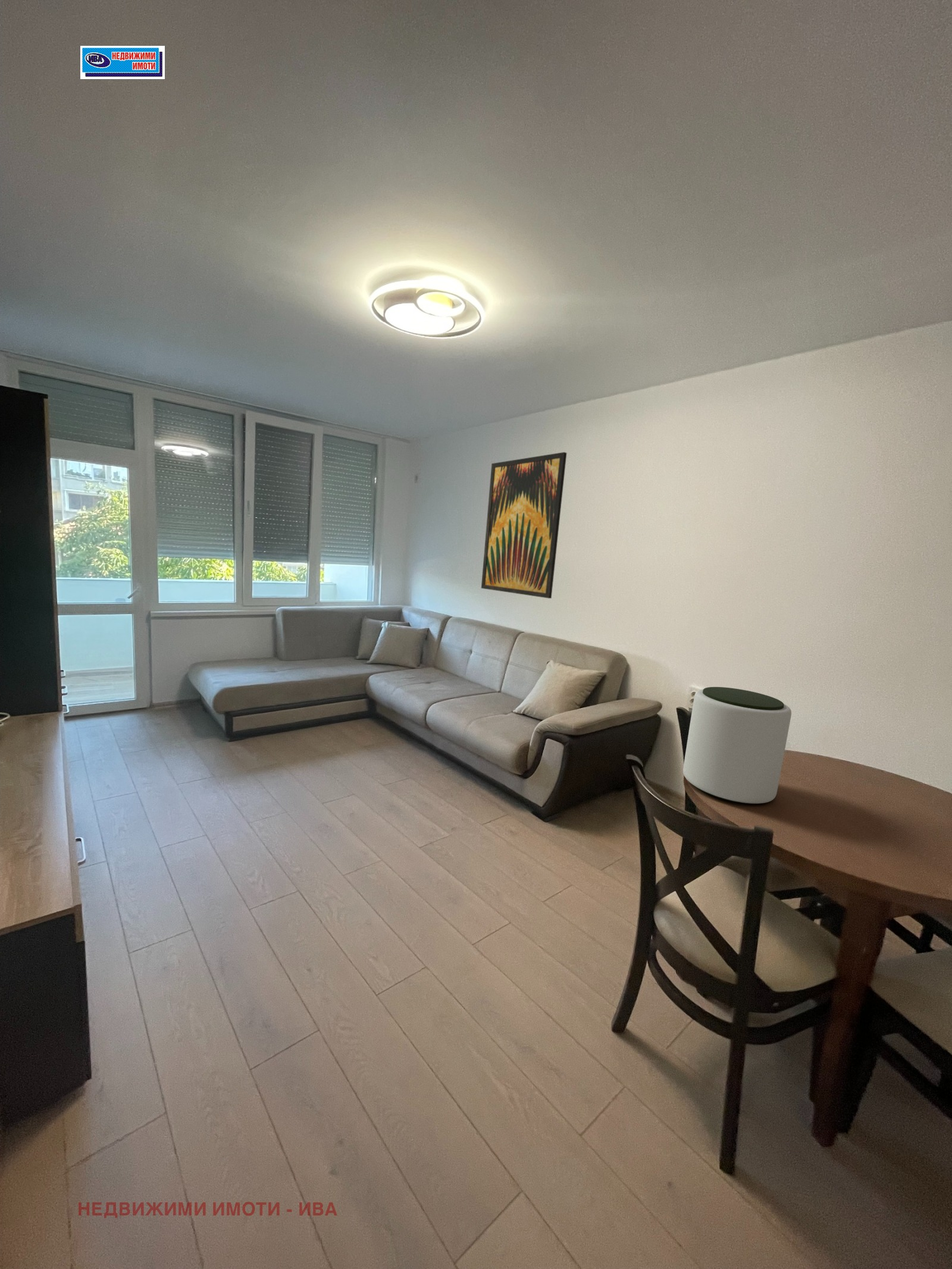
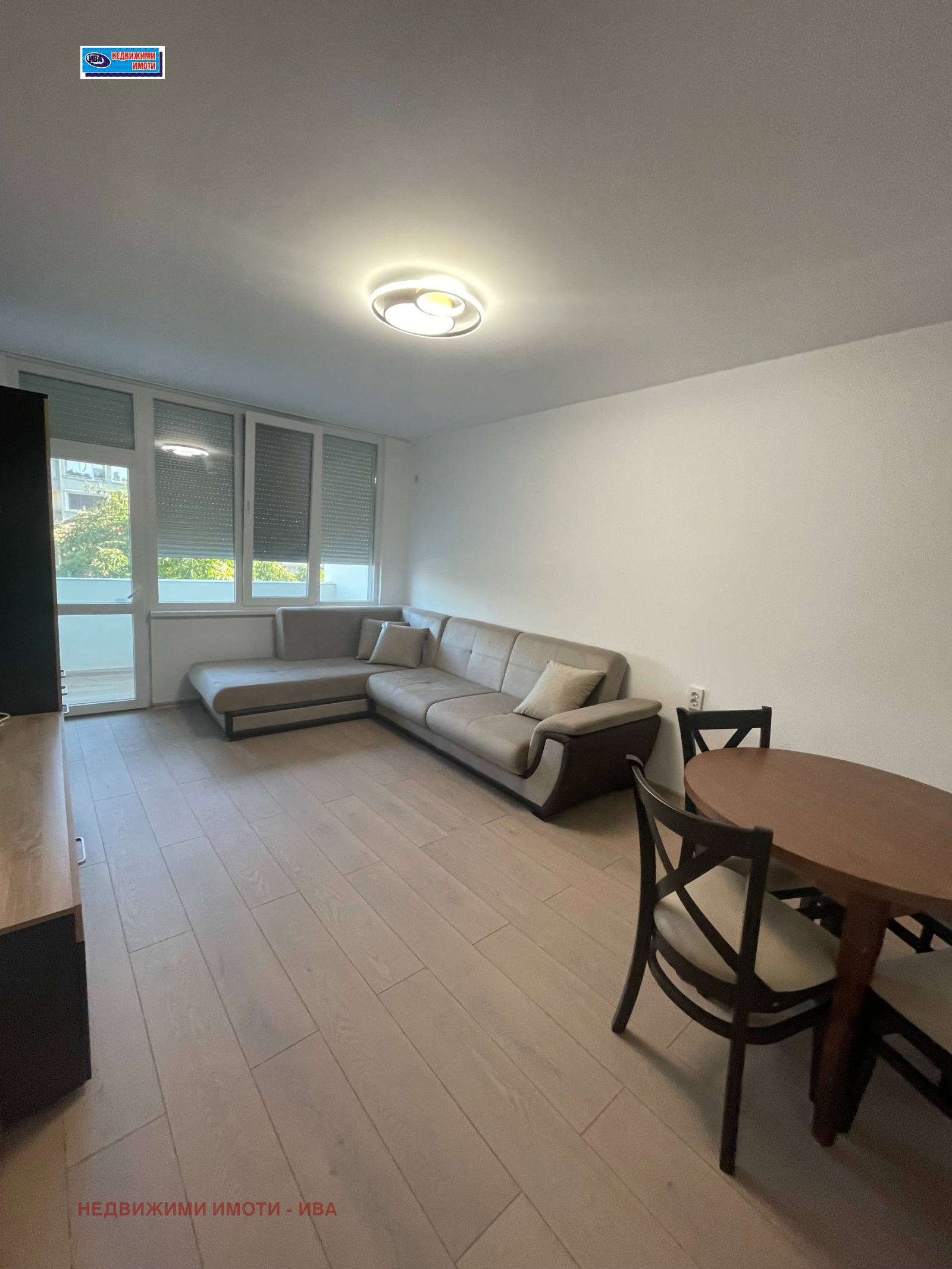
- plant pot [682,687,792,804]
- wall art [481,452,567,599]
